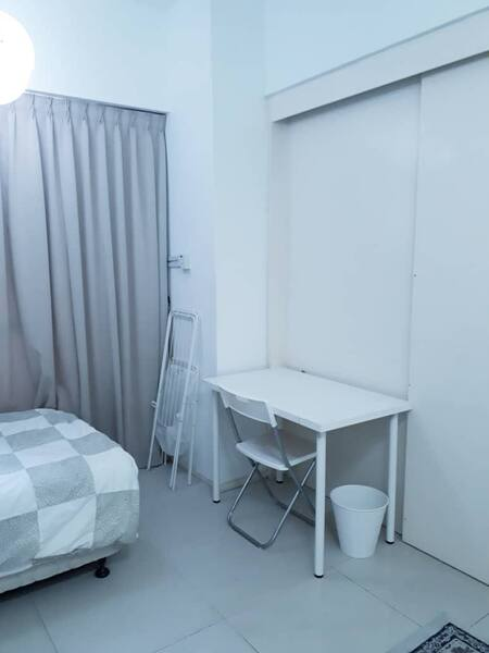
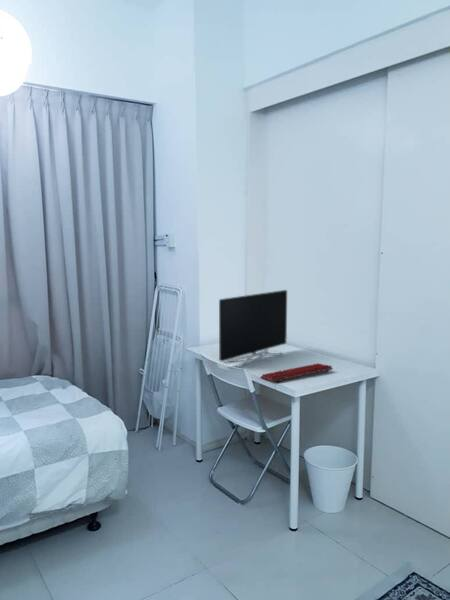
+ monitor [218,289,288,368]
+ keyboard [260,362,334,384]
